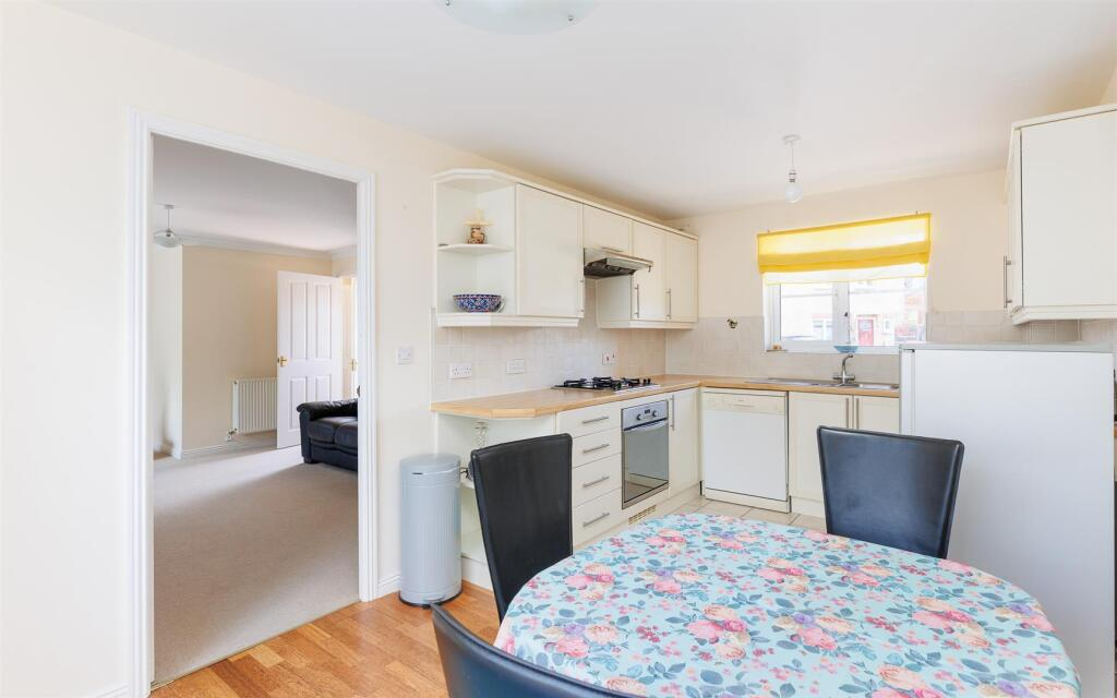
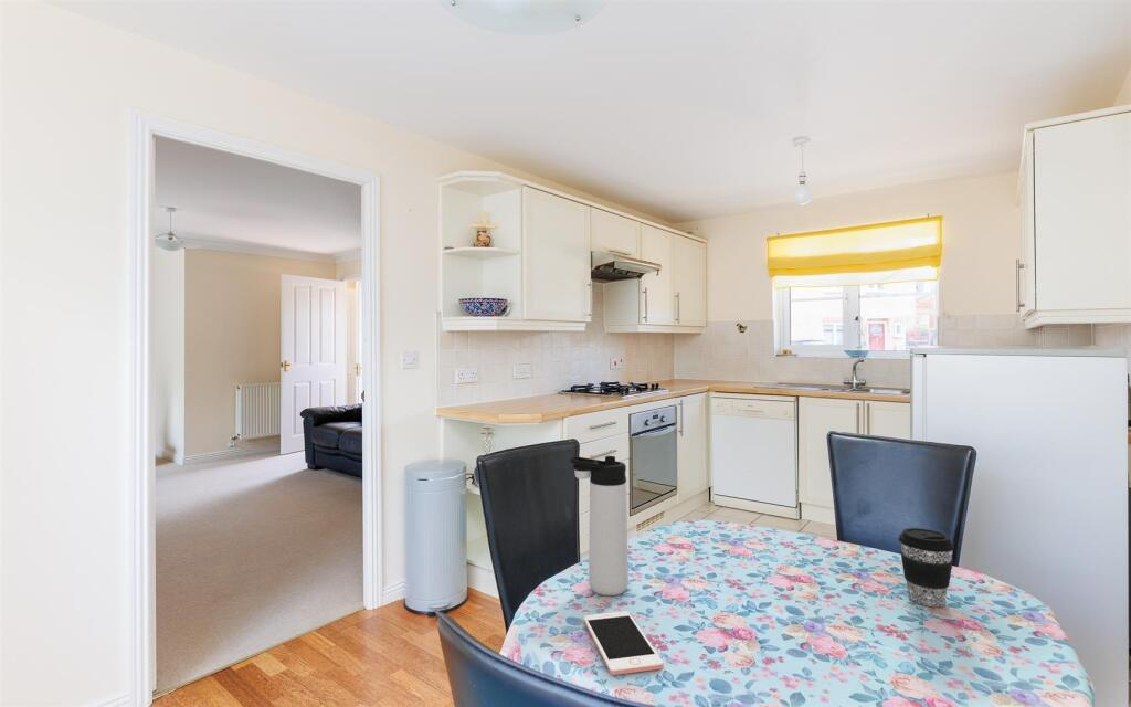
+ coffee cup [898,527,955,608]
+ cell phone [582,610,665,676]
+ thermos bottle [569,455,630,597]
